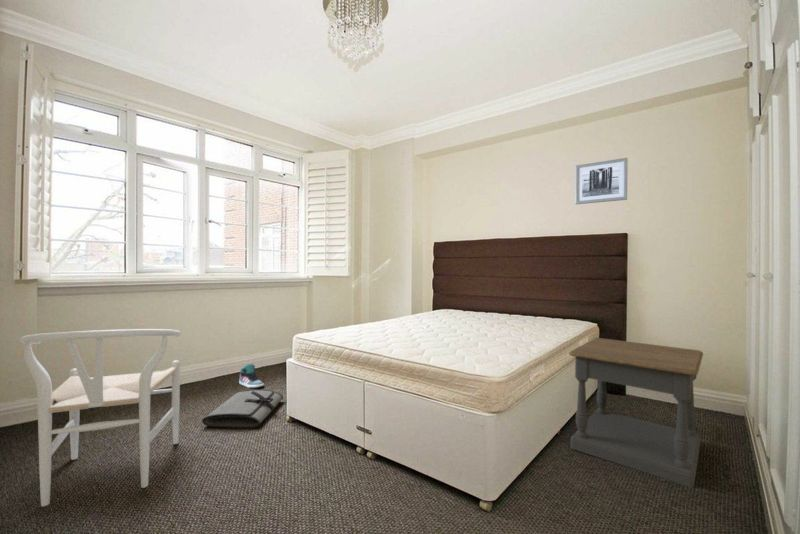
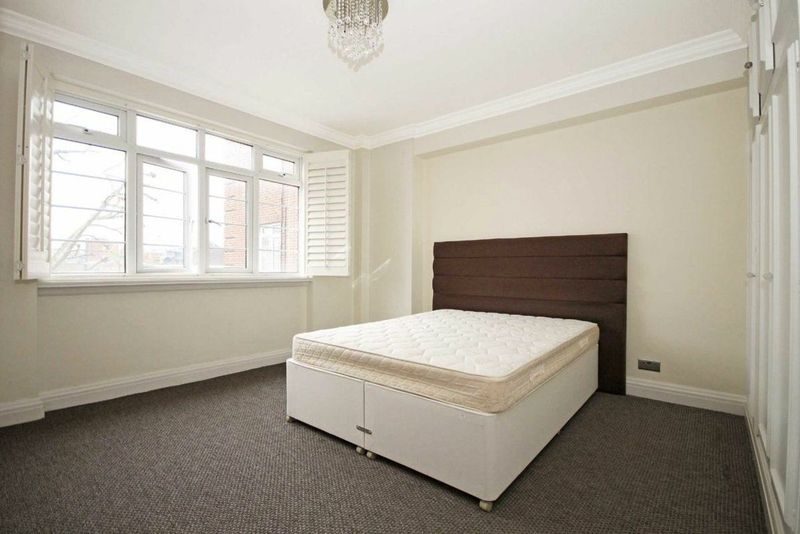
- tool roll [201,388,284,429]
- chair [19,328,182,507]
- wall art [574,157,629,205]
- sneaker [238,363,265,389]
- side table [568,337,704,488]
